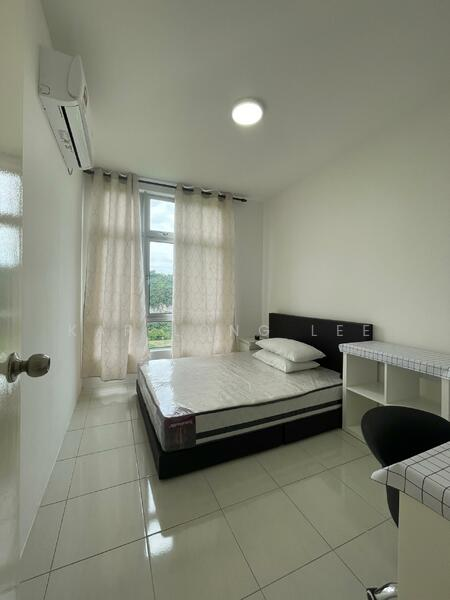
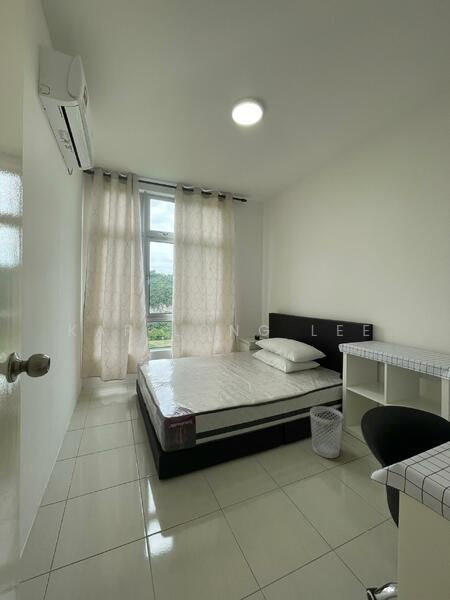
+ wastebasket [309,405,344,459]
